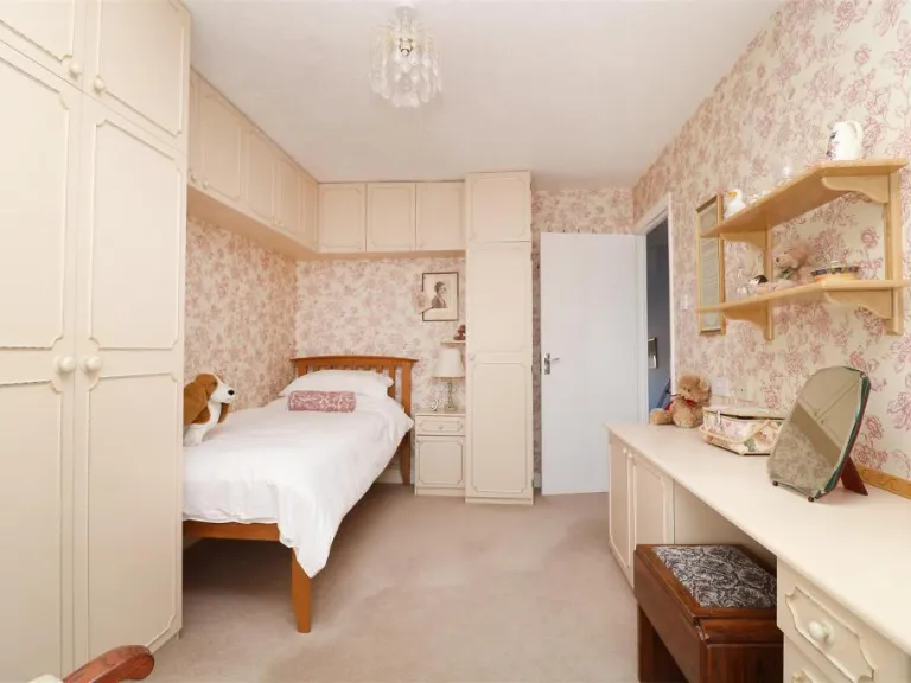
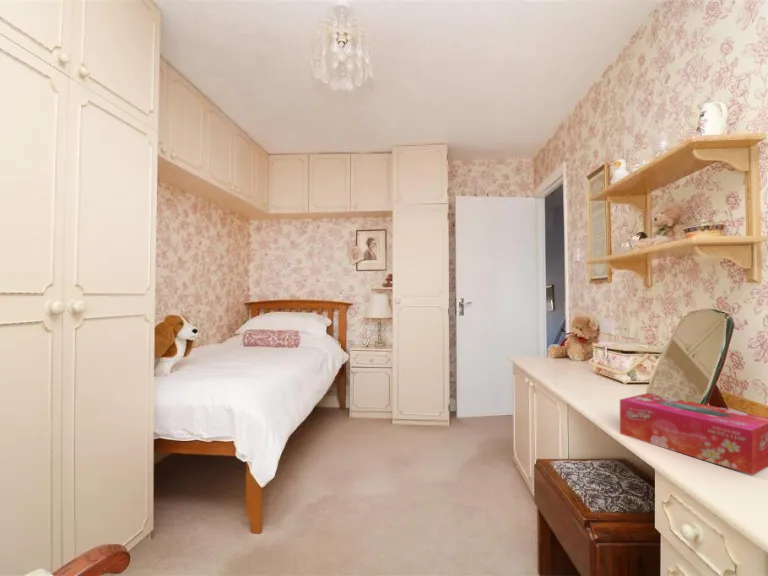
+ tissue box [619,392,768,476]
